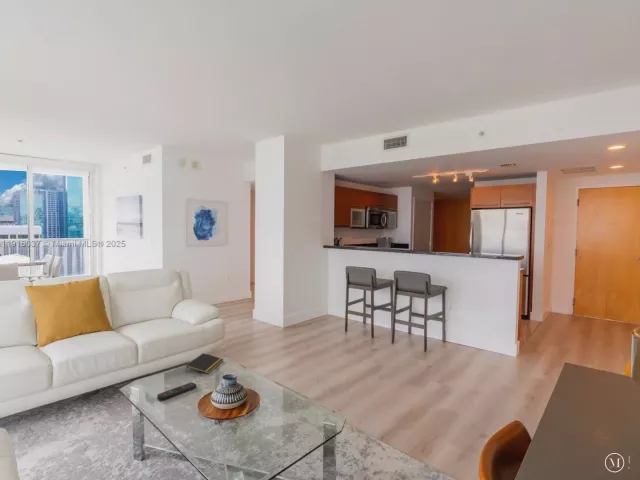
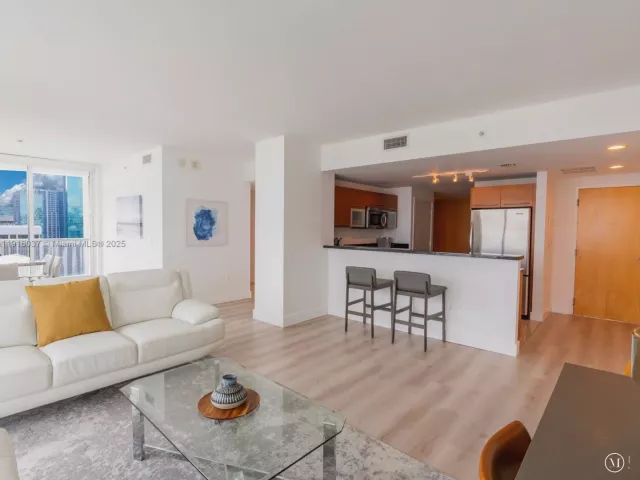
- remote control [156,382,197,401]
- notepad [185,352,224,374]
